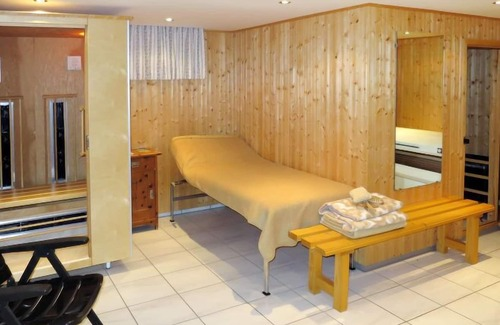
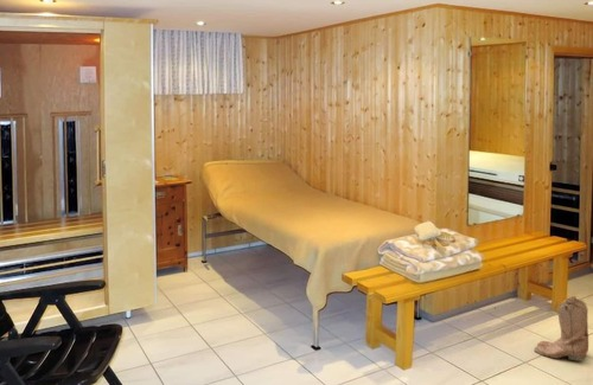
+ boots [533,295,589,362]
